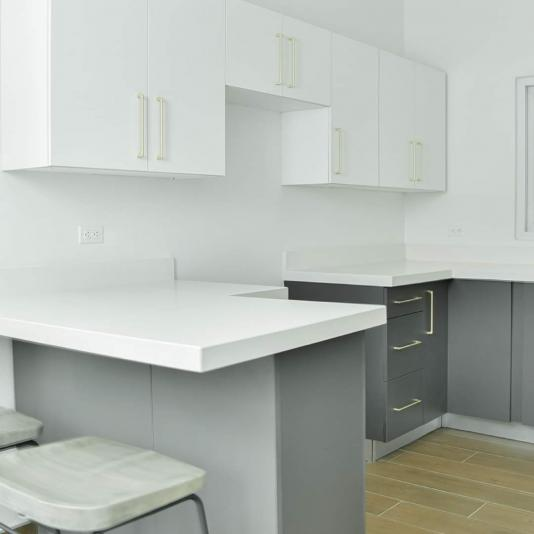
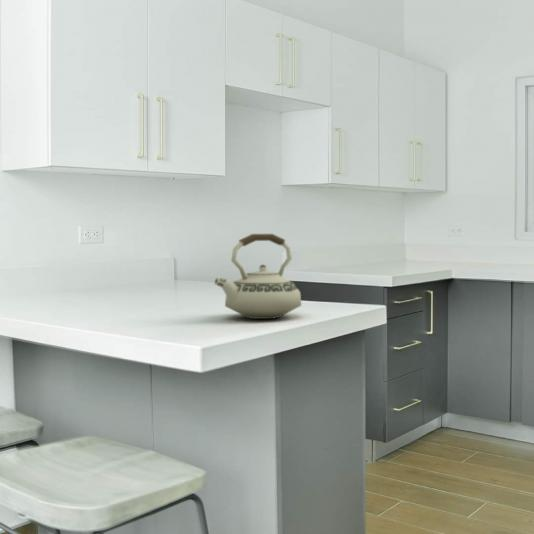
+ teakettle [213,233,302,320]
